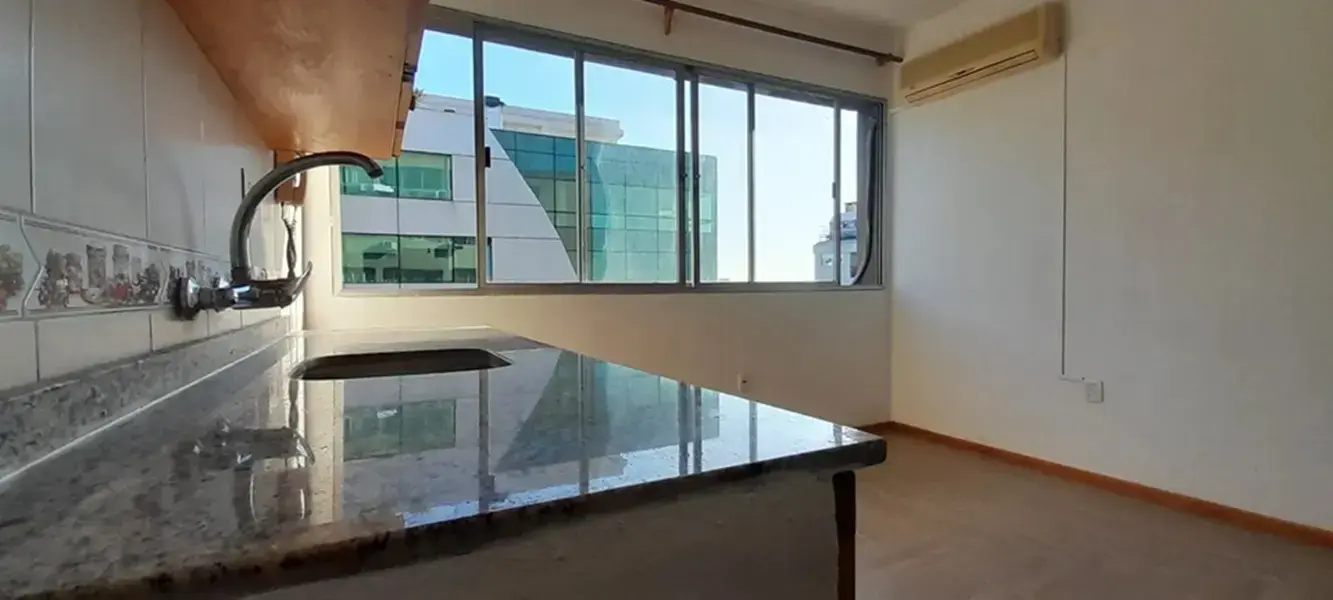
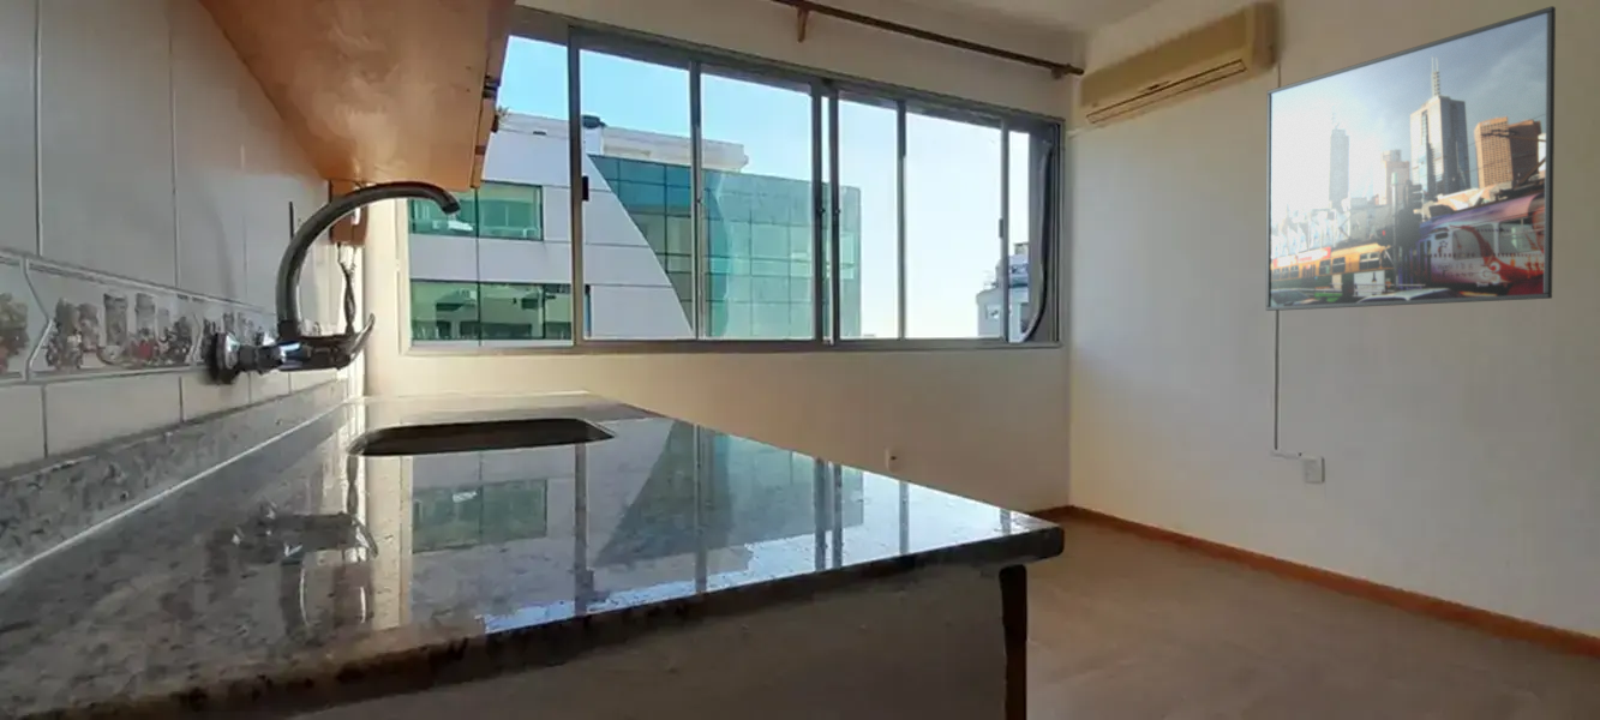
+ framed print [1265,5,1557,312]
